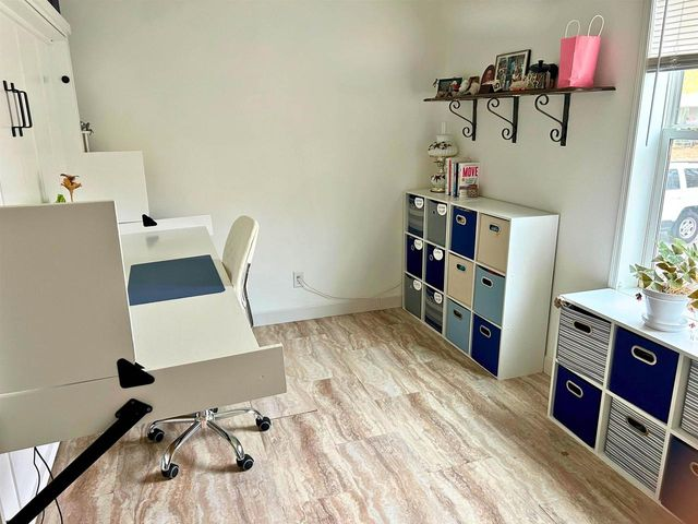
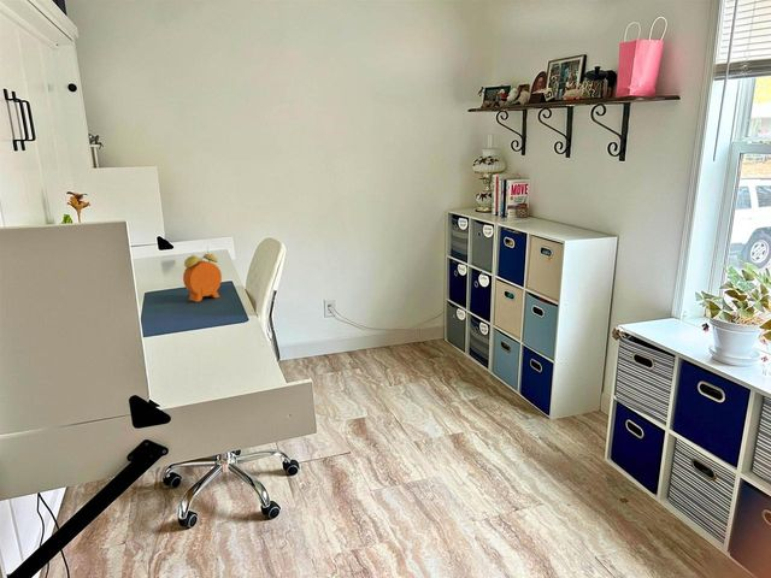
+ alarm clock [182,246,223,302]
